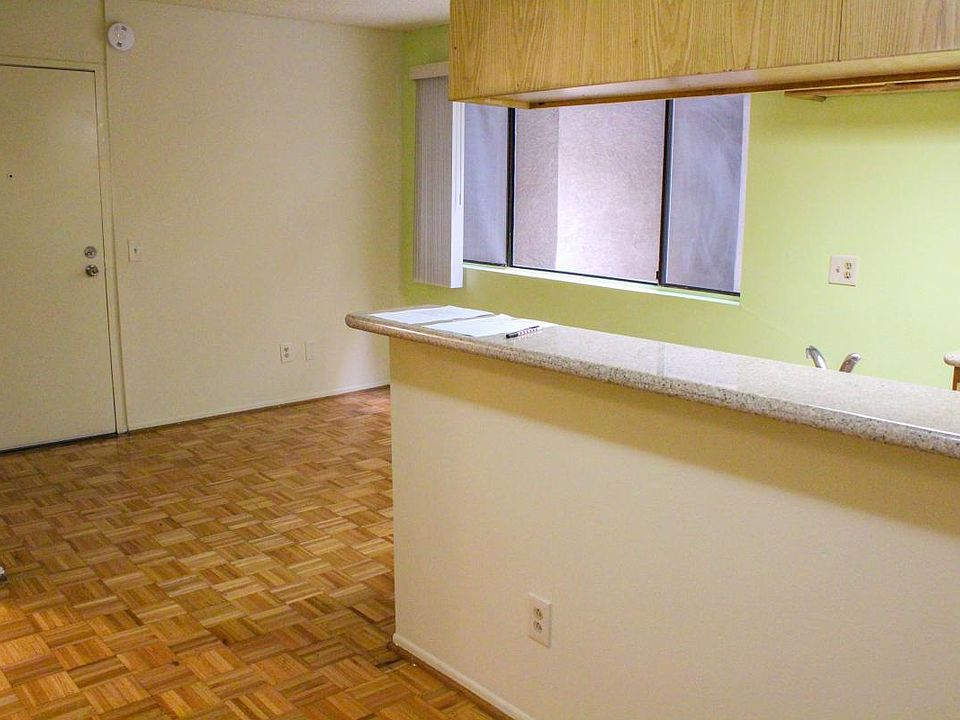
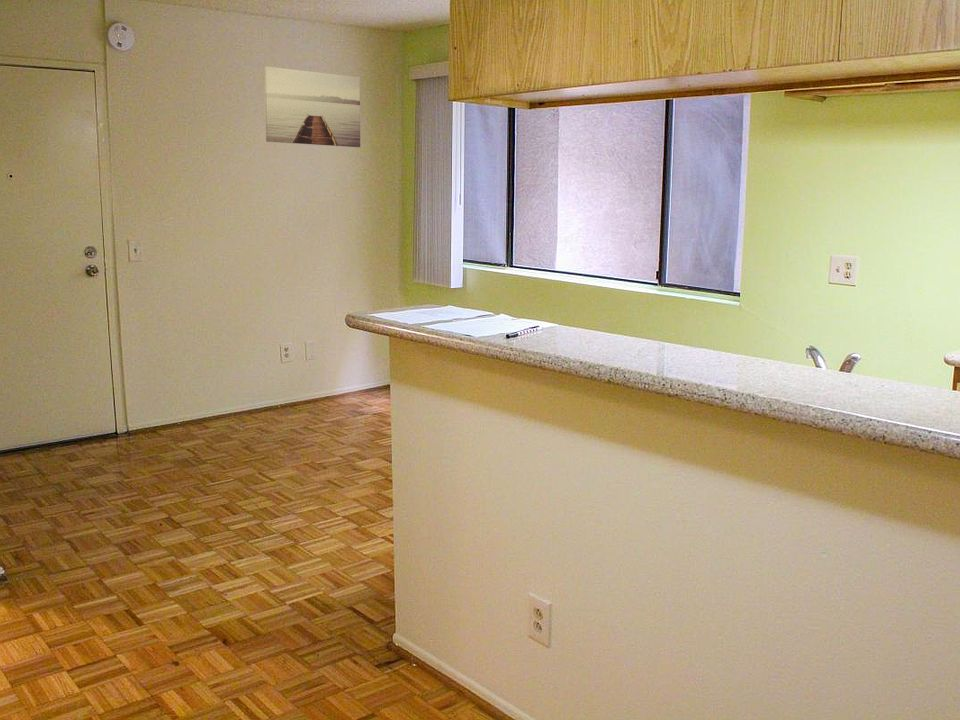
+ wall art [264,65,361,148]
